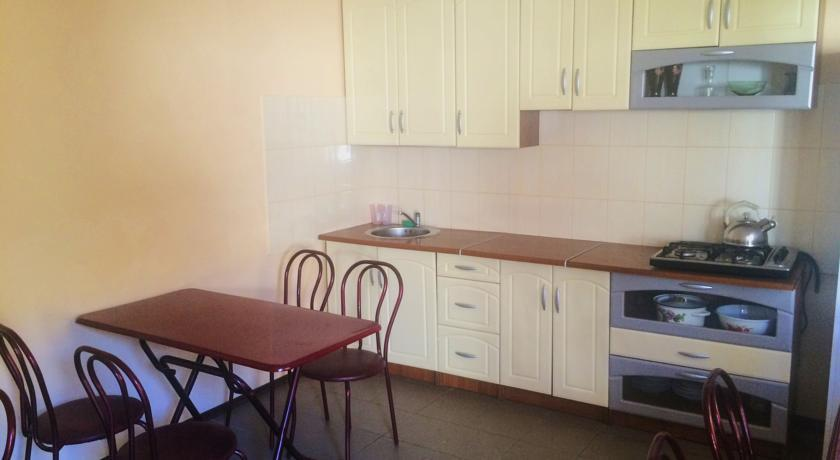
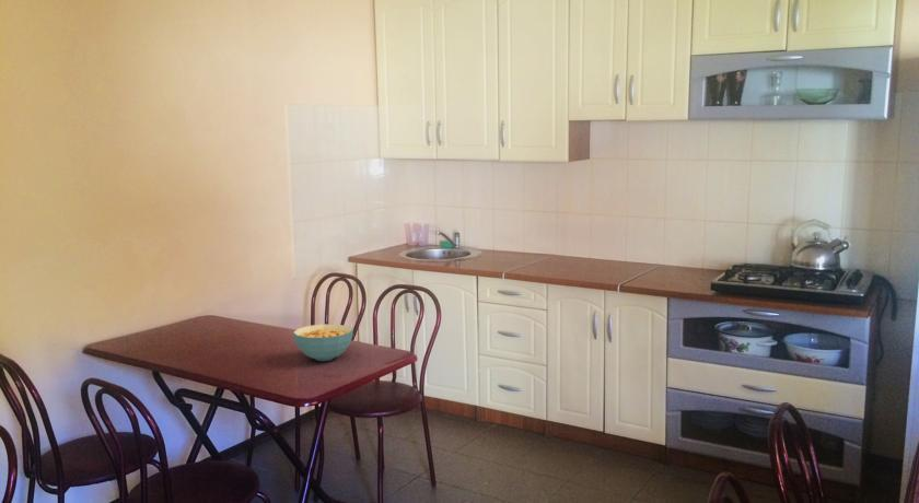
+ cereal bowl [292,324,354,362]
